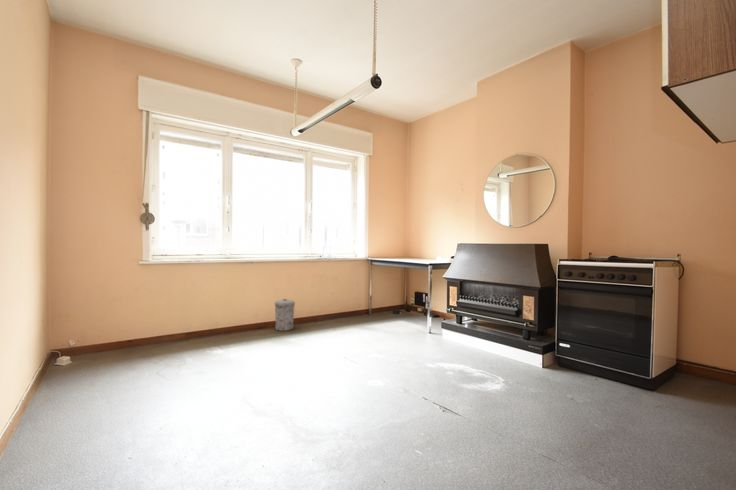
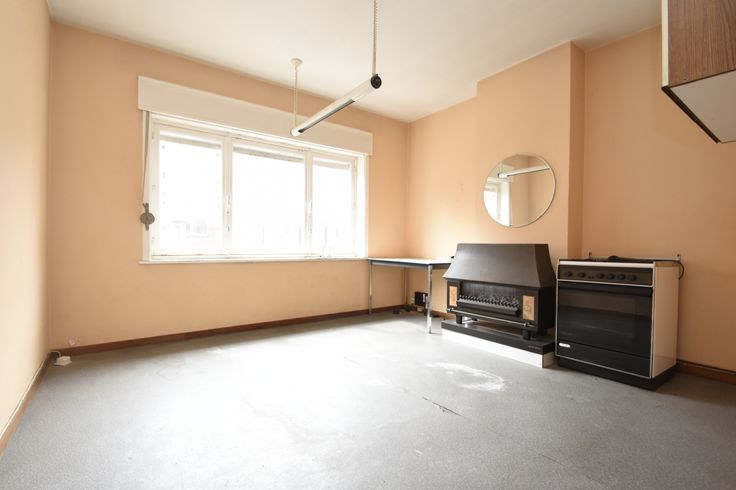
- trash can [274,298,296,332]
